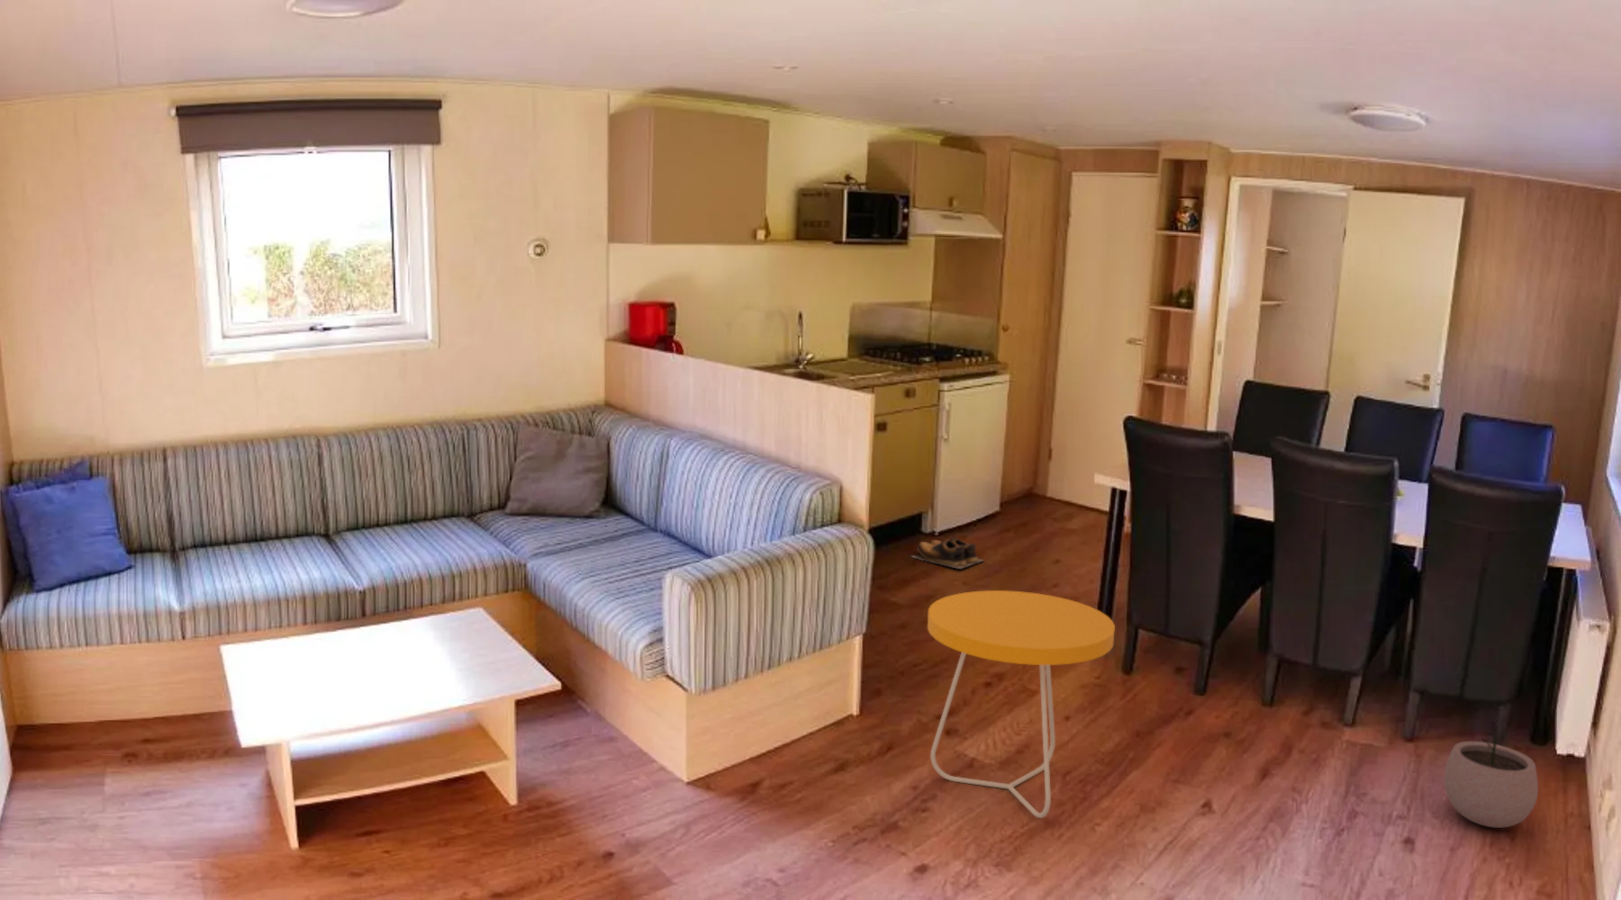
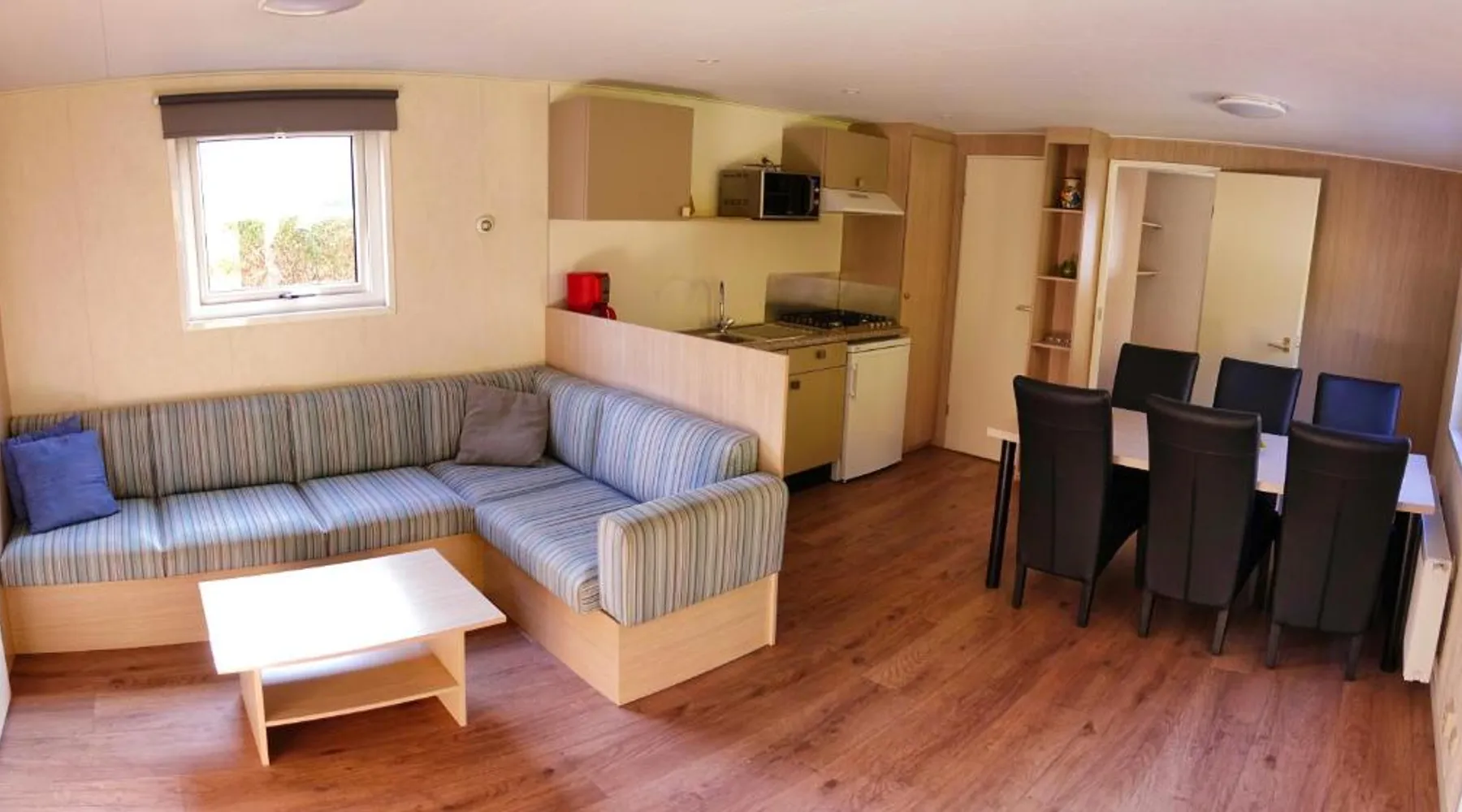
- side table [927,590,1115,819]
- shoes [909,536,986,570]
- plant pot [1442,724,1539,829]
